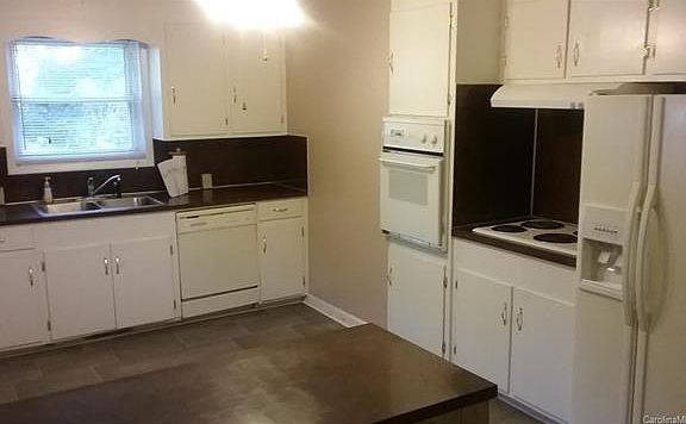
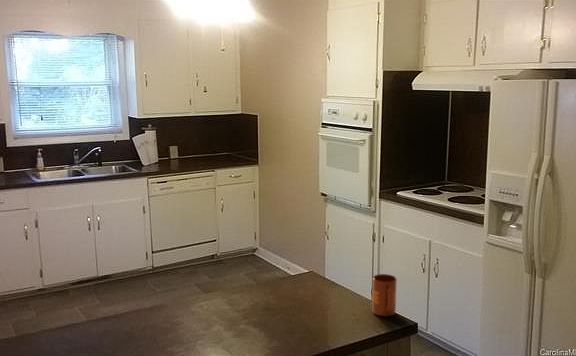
+ mug [371,273,398,317]
